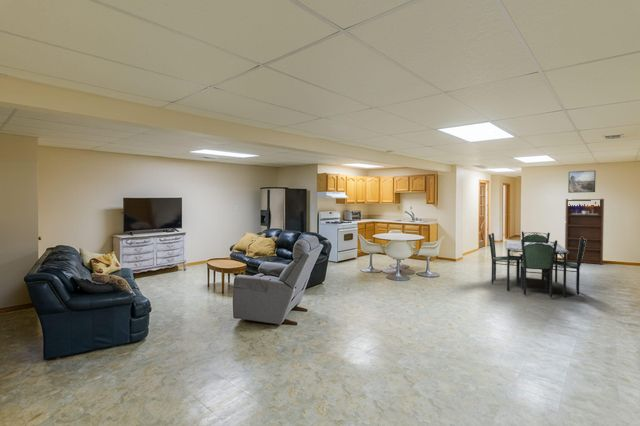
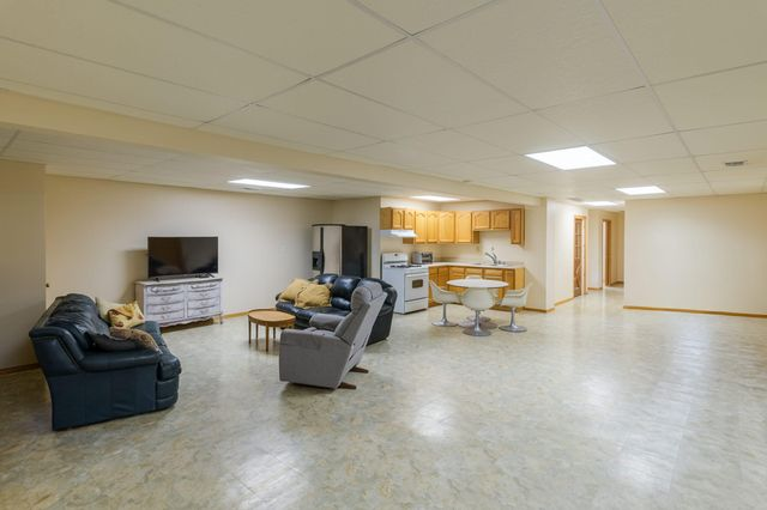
- bookshelf [564,198,605,266]
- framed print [567,170,597,194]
- dining set [487,231,586,298]
